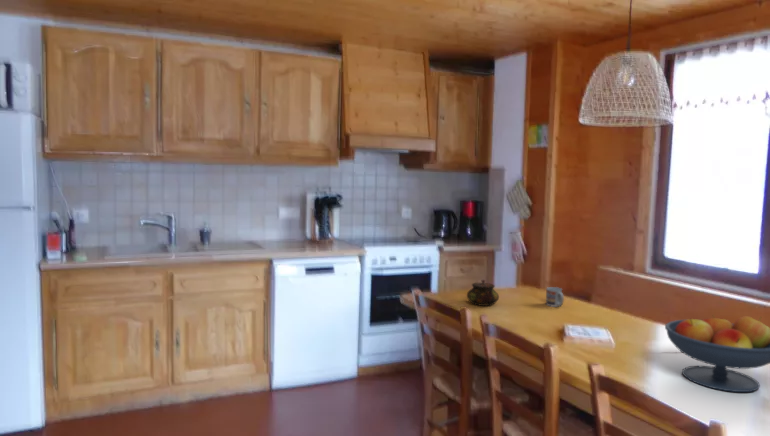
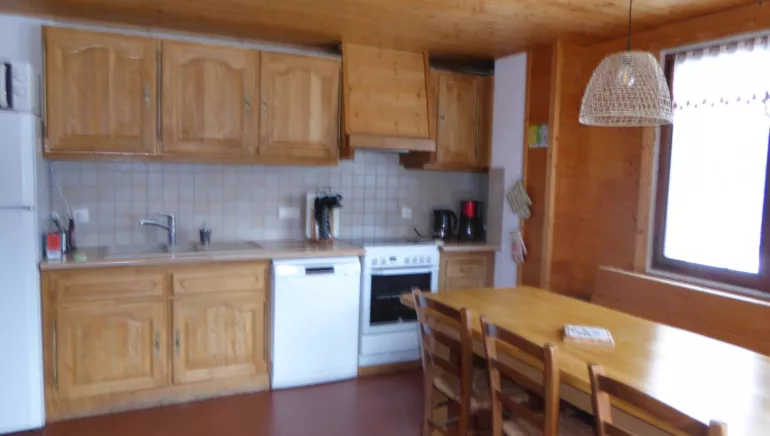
- cup [545,286,565,308]
- fruit bowl [664,314,770,393]
- teapot [466,279,500,307]
